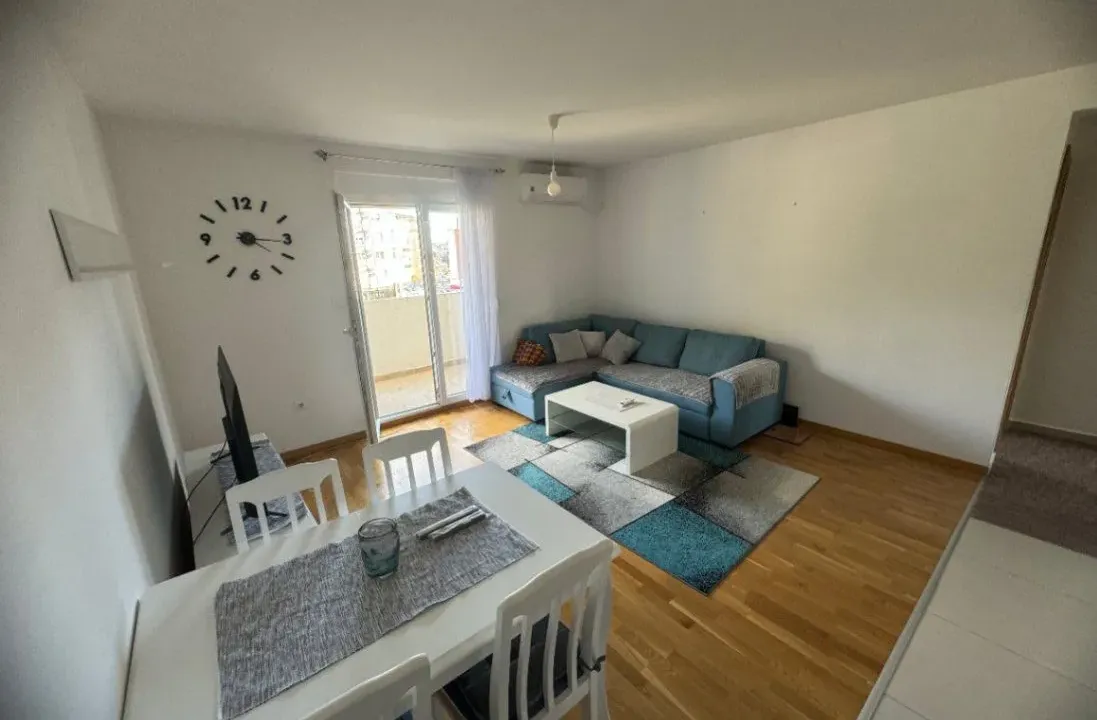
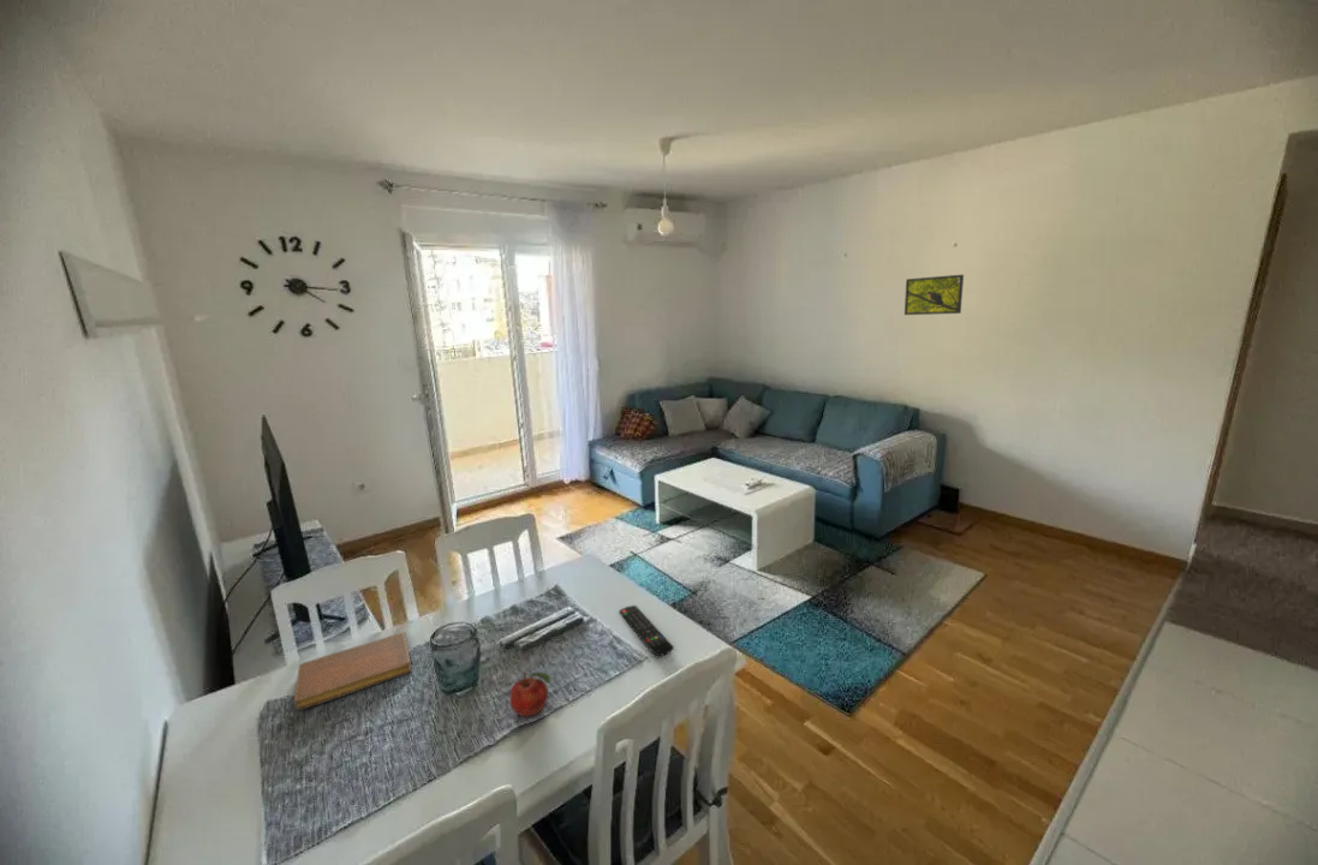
+ fruit [508,670,551,718]
+ remote control [618,604,675,657]
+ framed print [903,274,965,316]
+ notebook [293,631,413,711]
